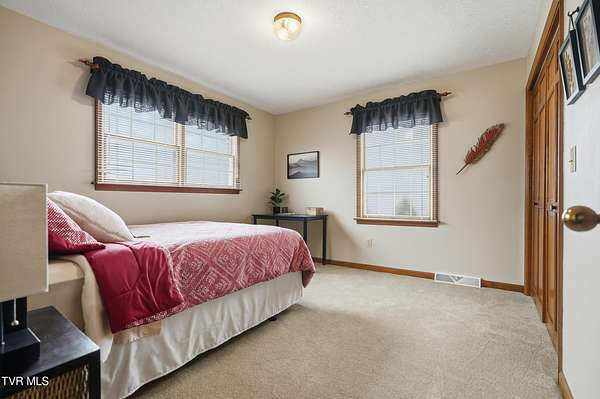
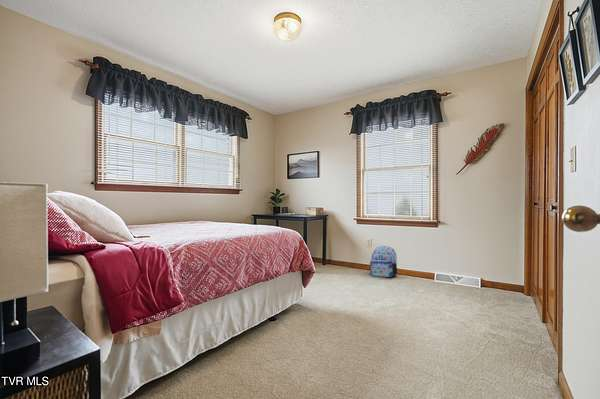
+ backpack [369,245,398,278]
